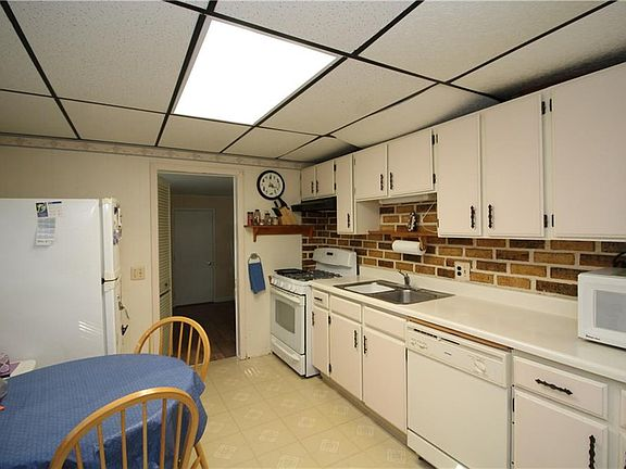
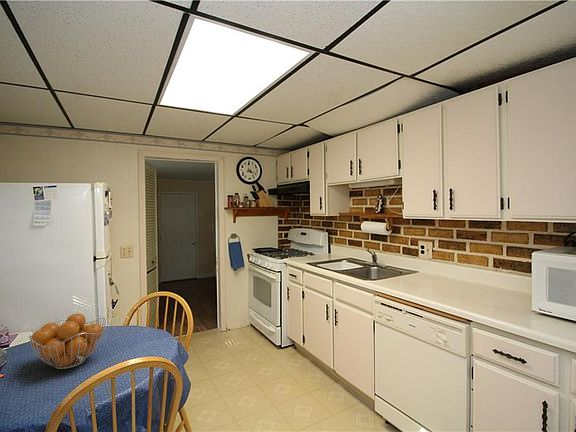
+ fruit basket [28,312,107,370]
